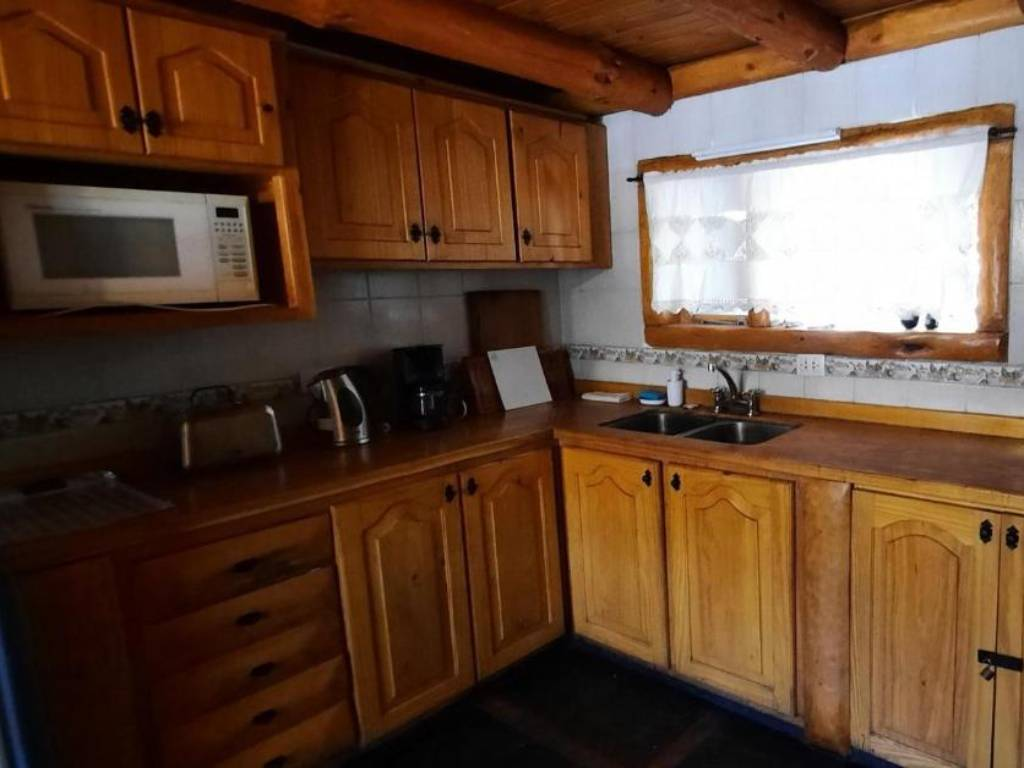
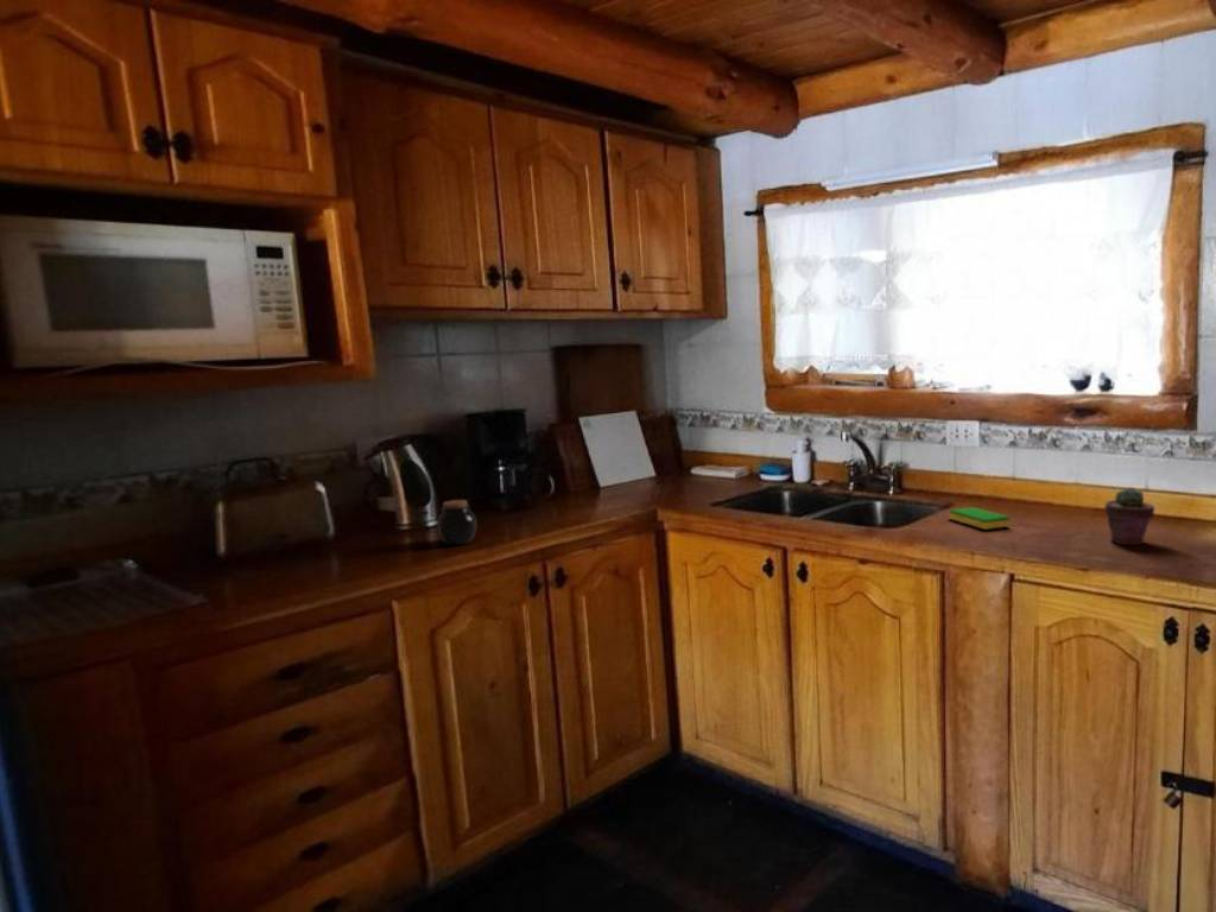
+ dish sponge [949,506,1012,531]
+ jar [437,499,477,546]
+ potted succulent [1103,487,1155,546]
